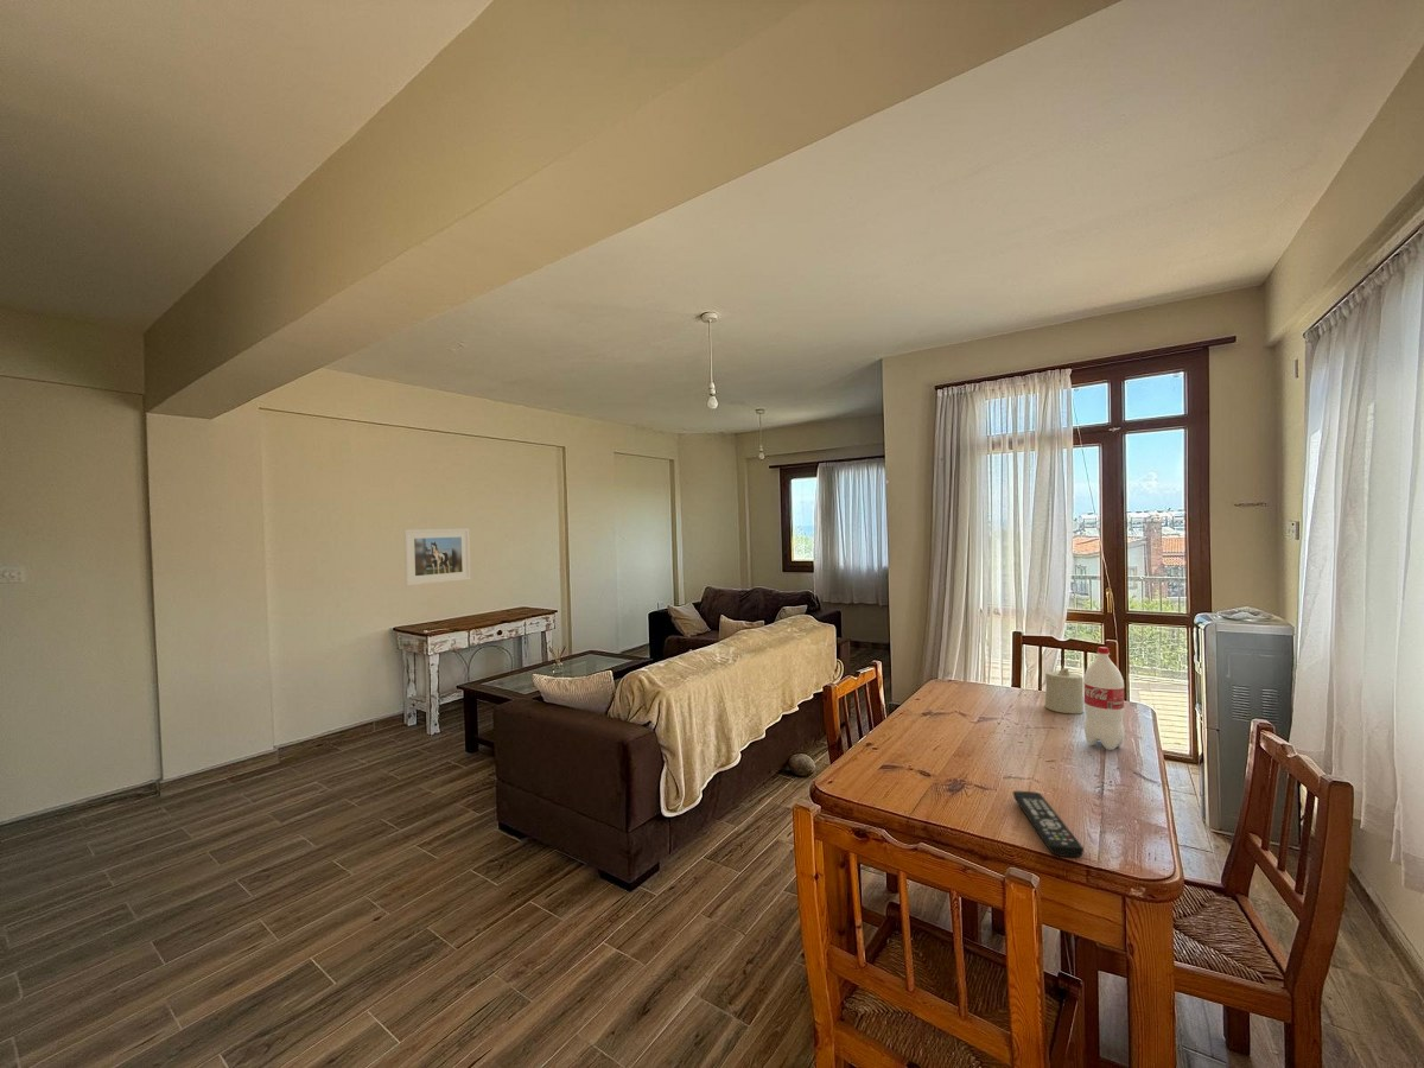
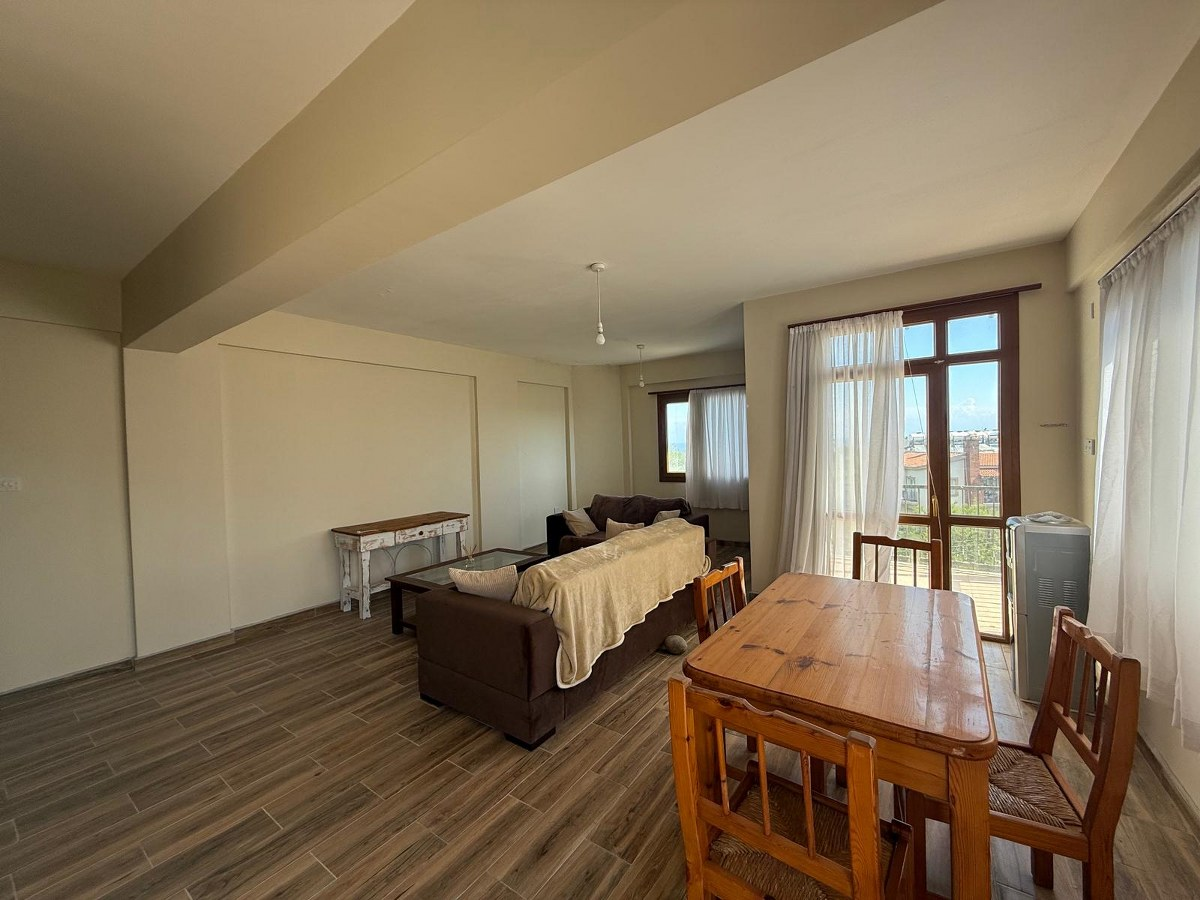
- candle [1043,667,1085,714]
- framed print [403,527,472,586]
- bottle [1083,646,1126,751]
- remote control [1012,790,1085,858]
